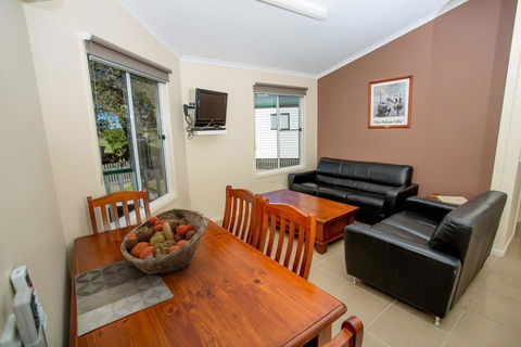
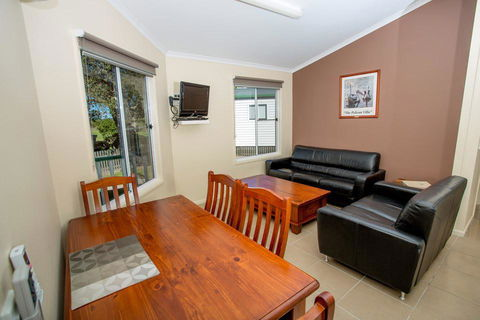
- fruit basket [119,207,208,277]
